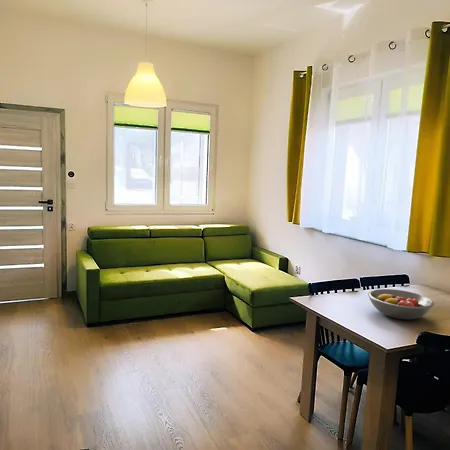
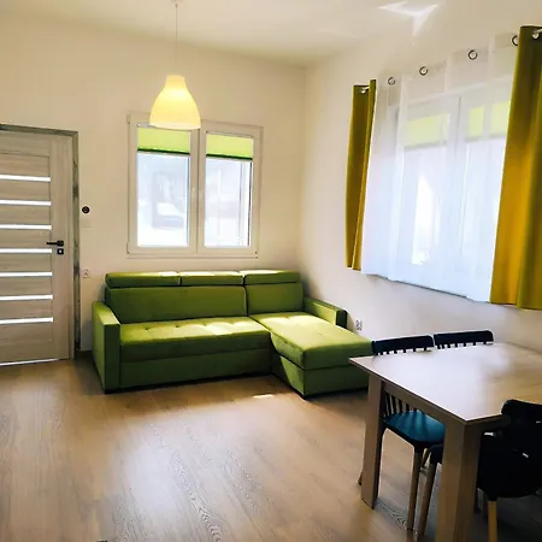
- fruit bowl [367,288,435,320]
